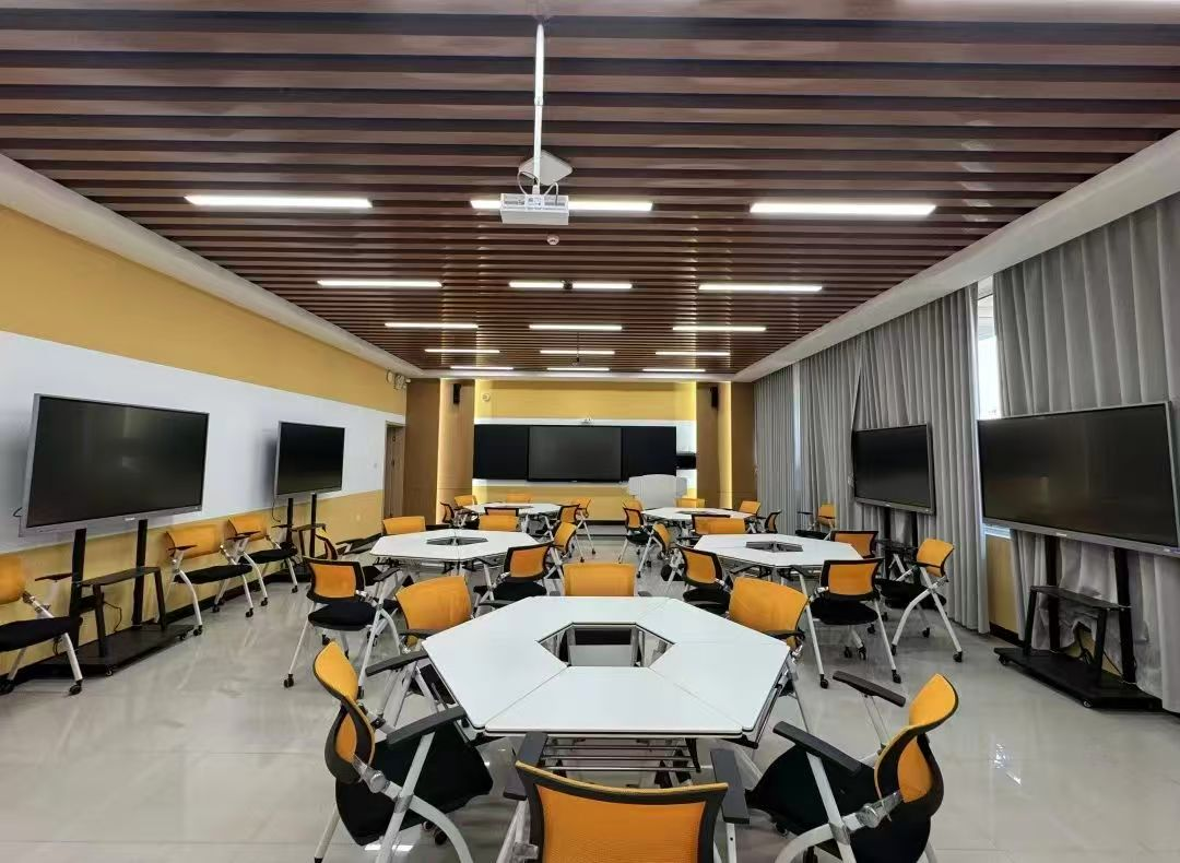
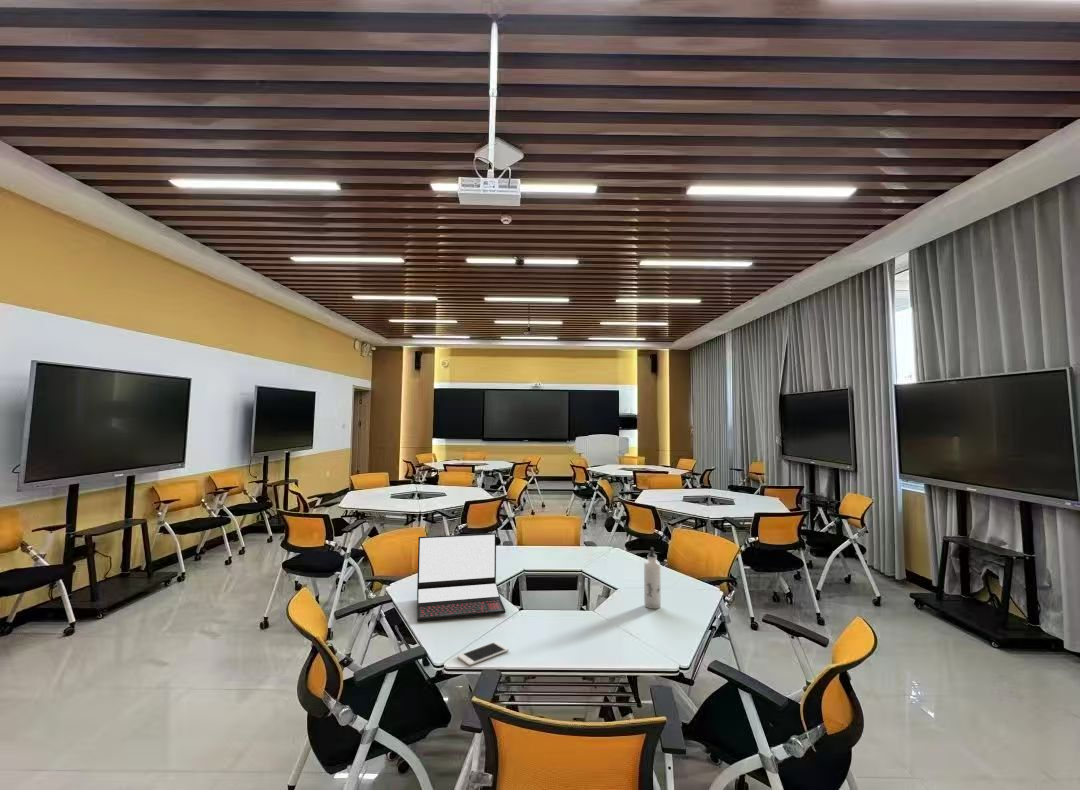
+ laptop [416,532,507,622]
+ water bottle [643,546,662,610]
+ cell phone [456,641,510,667]
